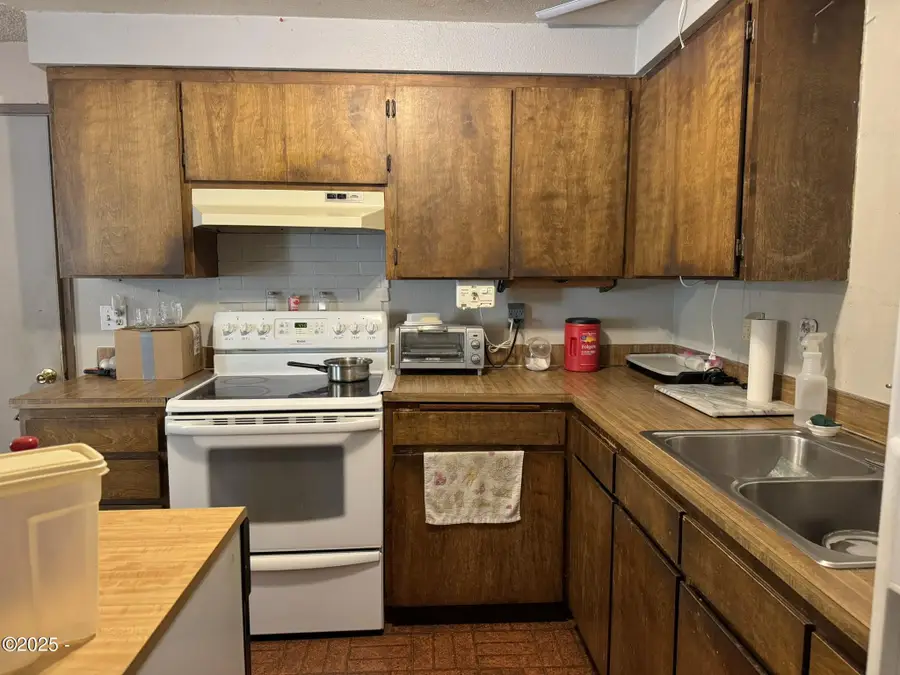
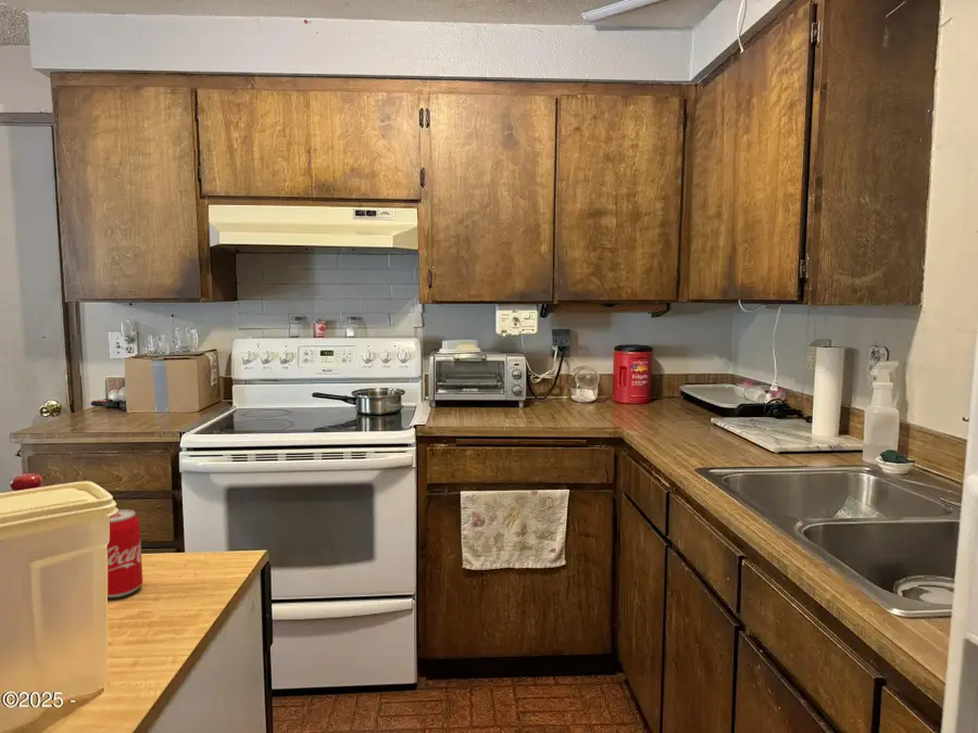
+ beverage can [106,508,143,598]
